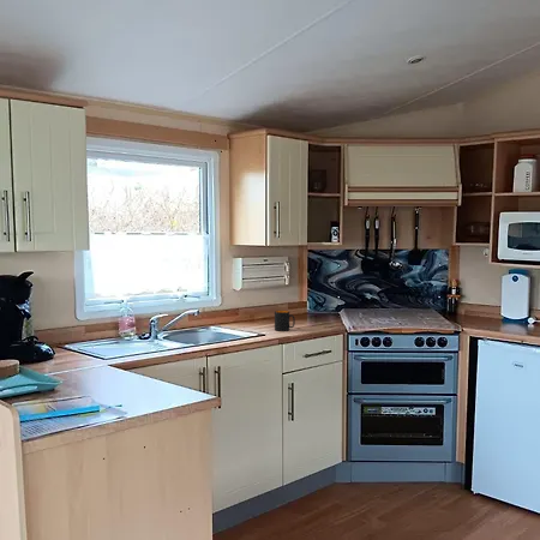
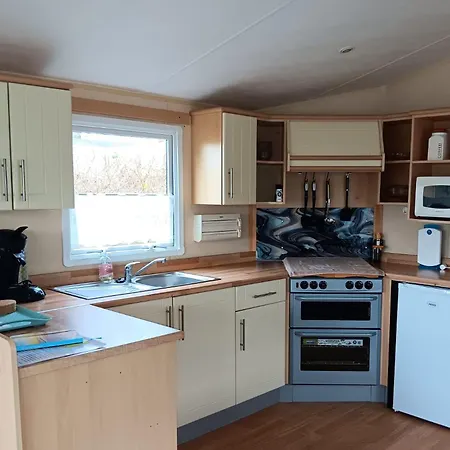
- mug [274,310,296,332]
